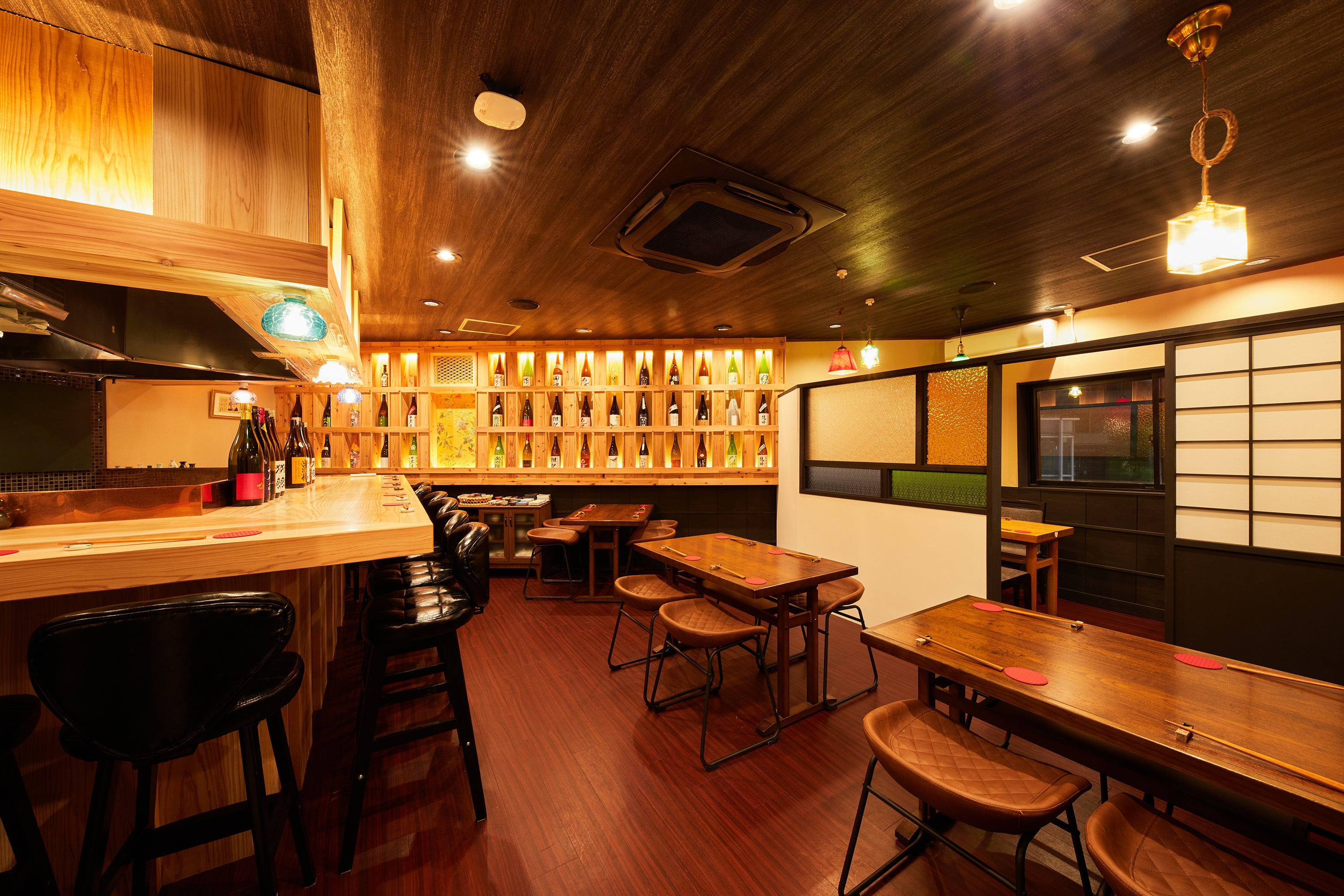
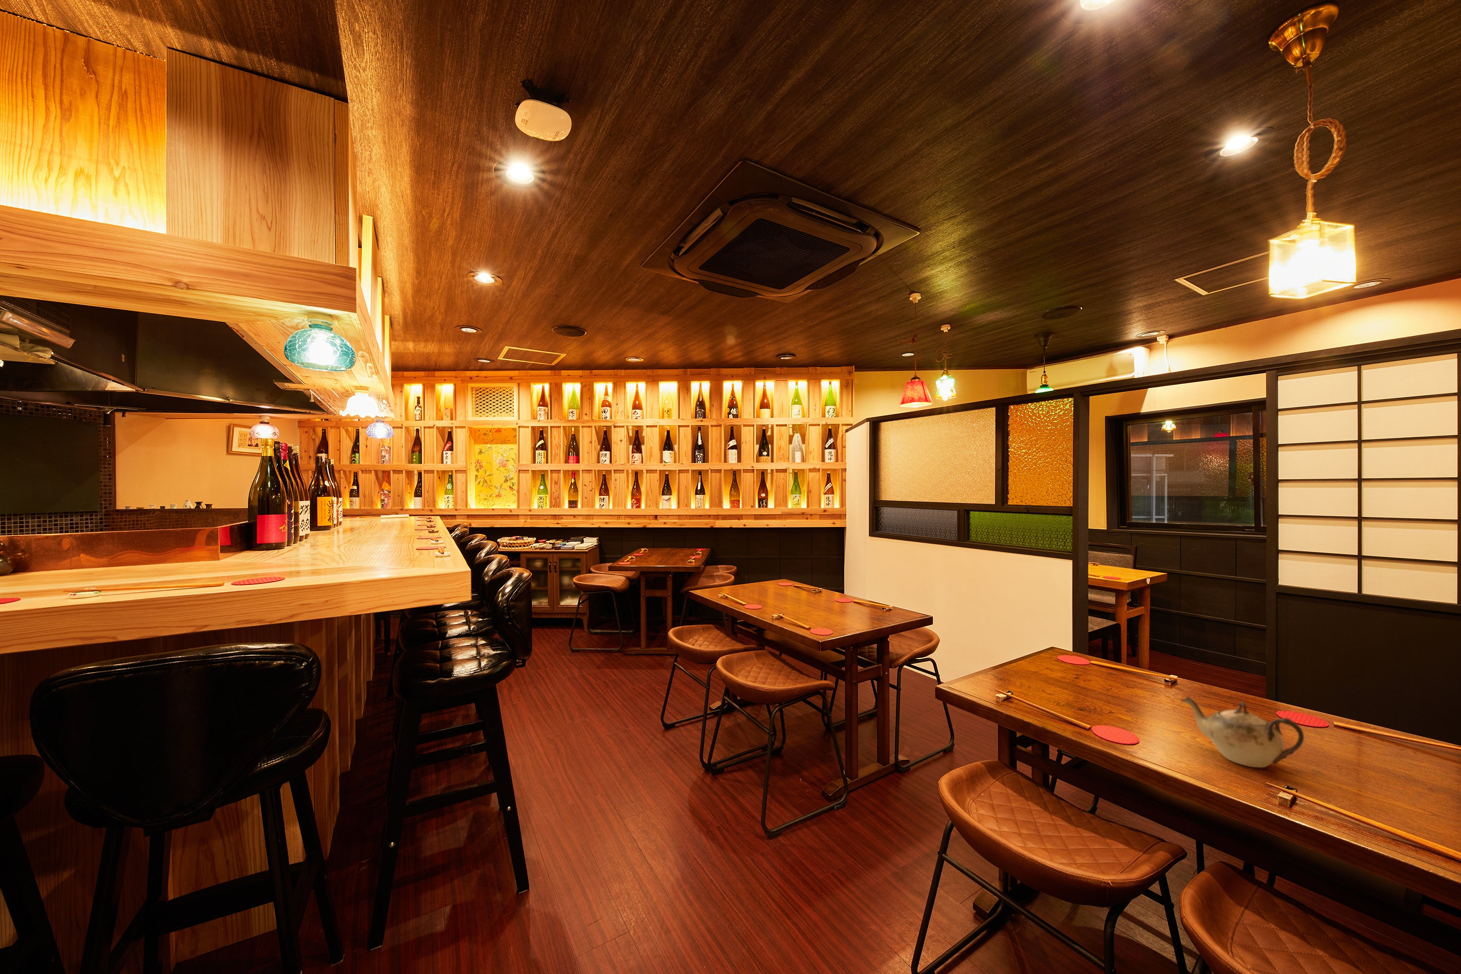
+ teapot [1181,696,1304,767]
